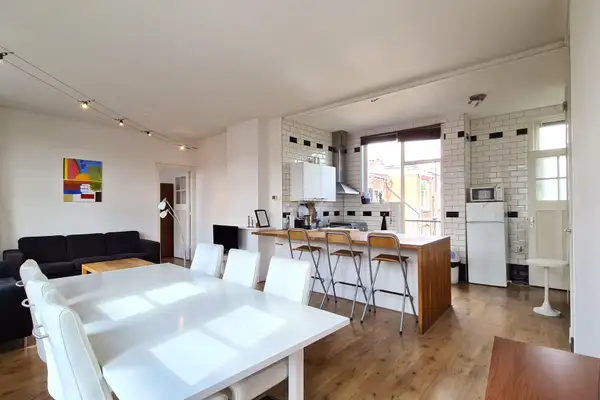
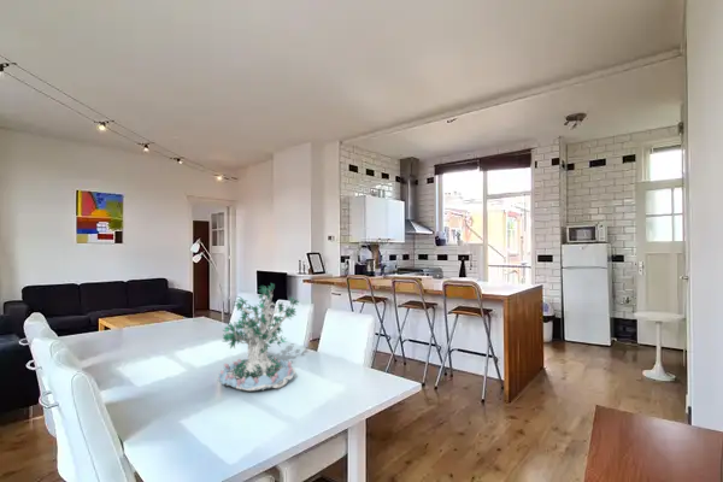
+ plant [217,283,299,392]
